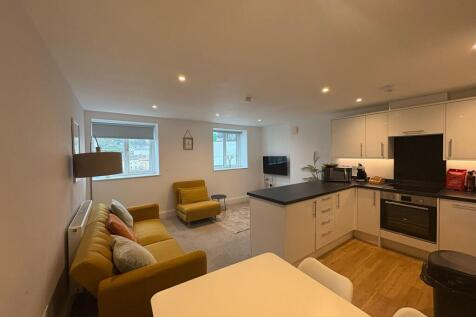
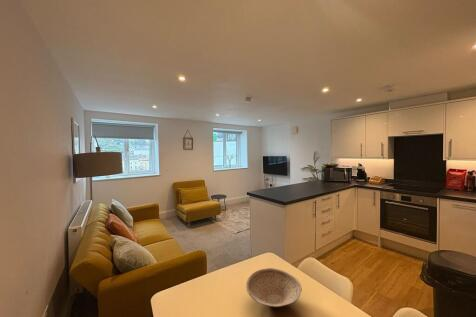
+ bowl [245,267,302,308]
